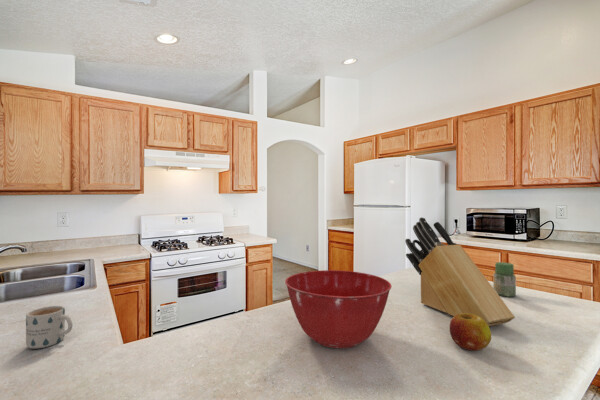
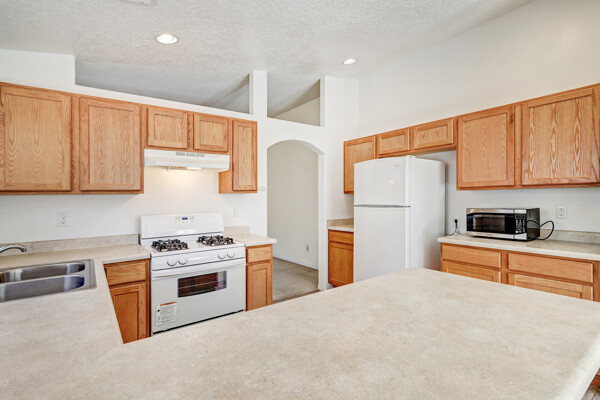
- mug [25,305,73,350]
- mixing bowl [284,269,392,349]
- fruit [449,313,492,352]
- jar [492,261,517,298]
- knife block [404,216,516,327]
